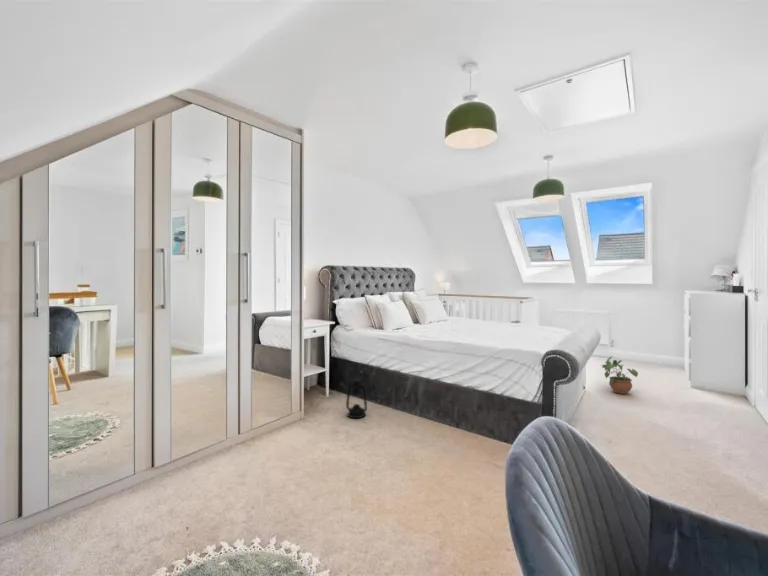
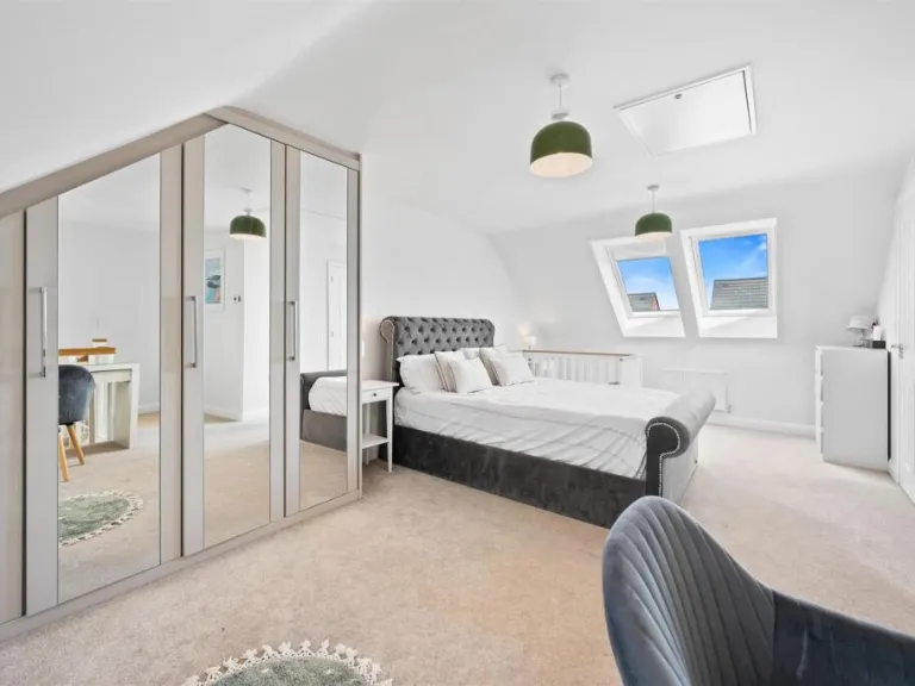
- lantern [345,378,368,419]
- potted plant [600,355,639,395]
